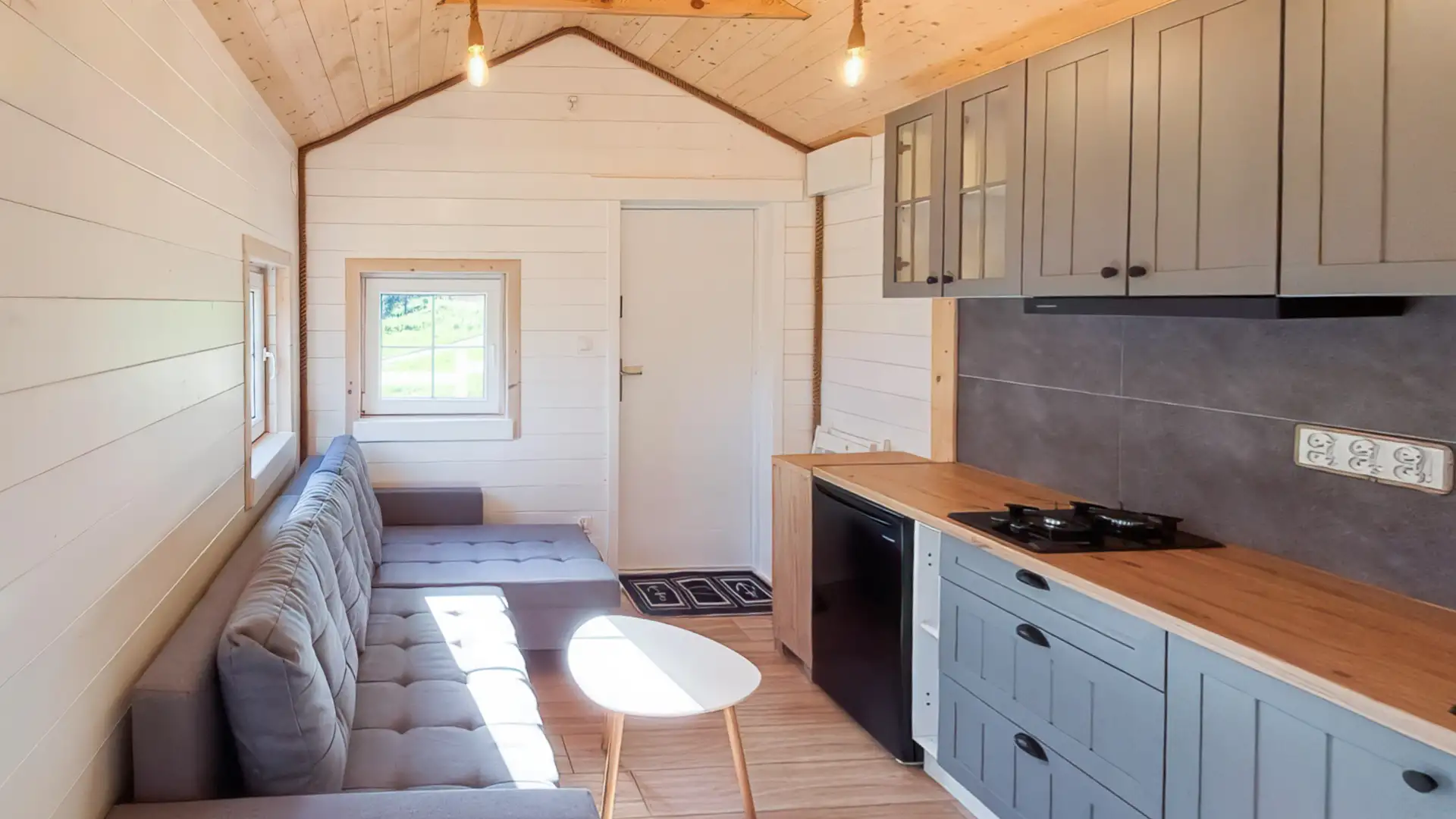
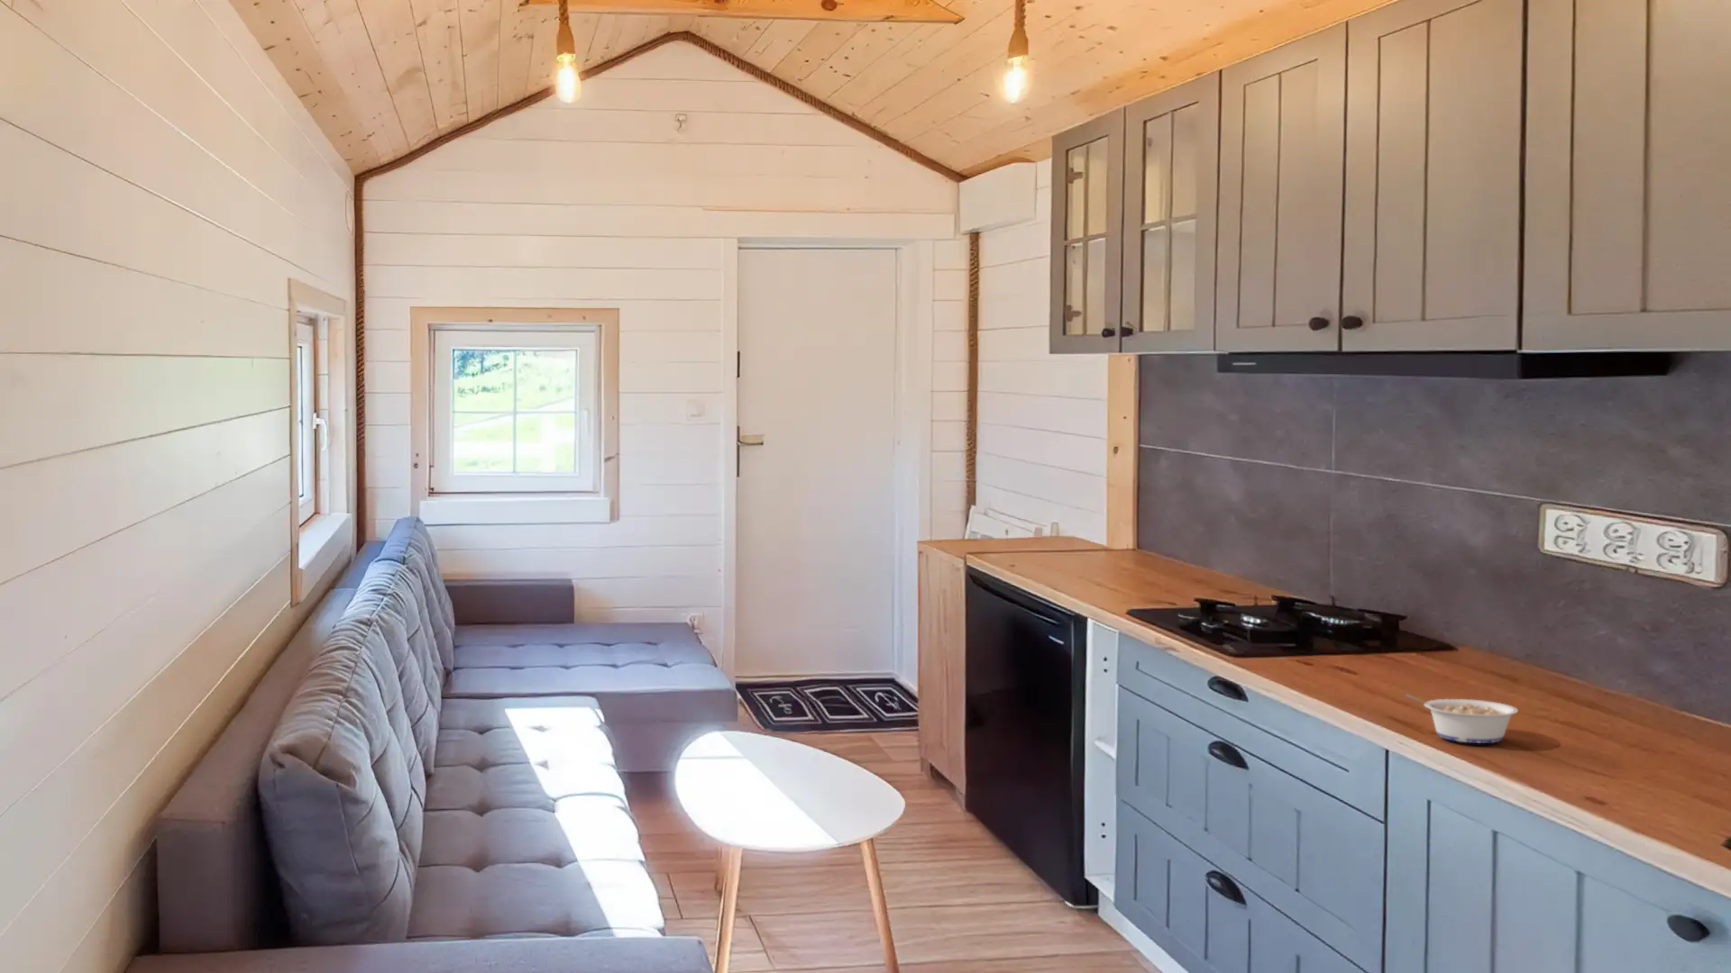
+ legume [1404,693,1519,744]
